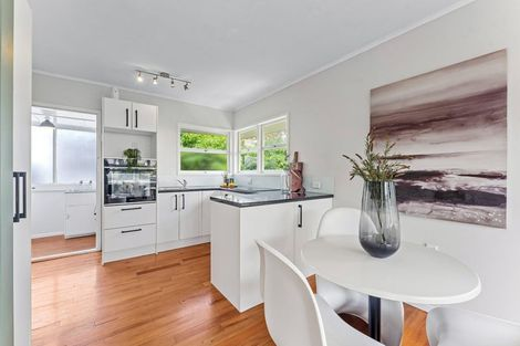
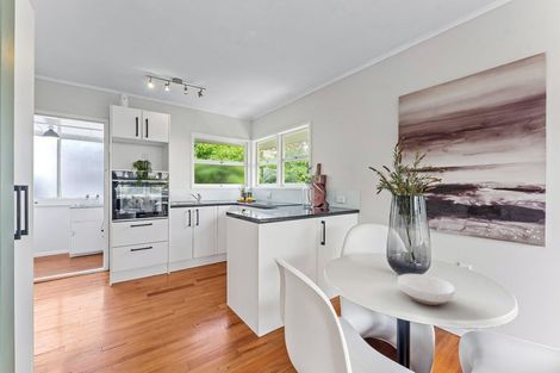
+ bowl [397,273,456,306]
